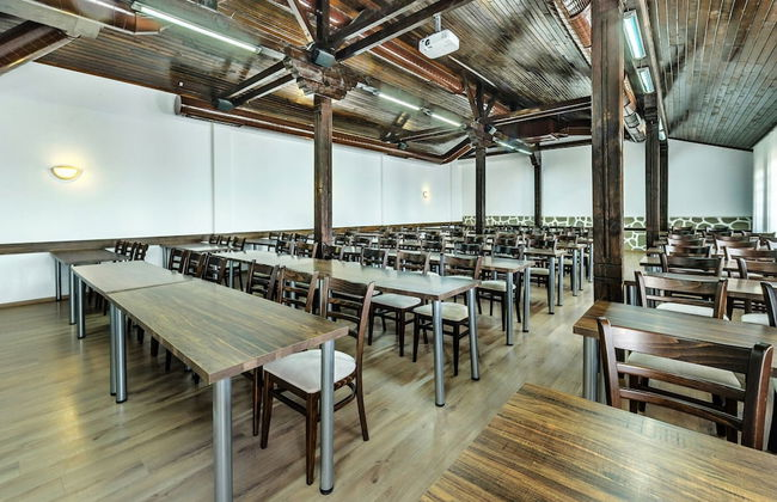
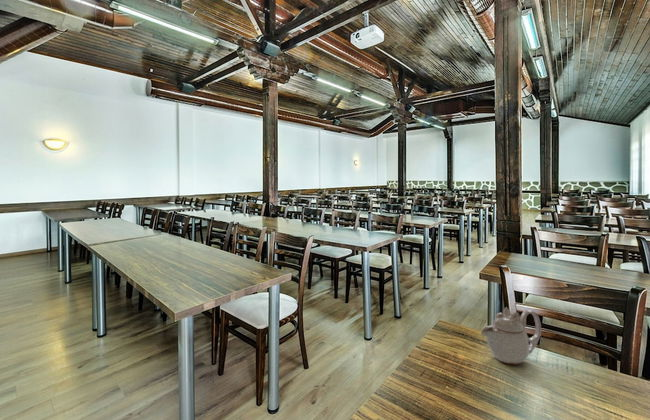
+ teapot [480,306,542,366]
